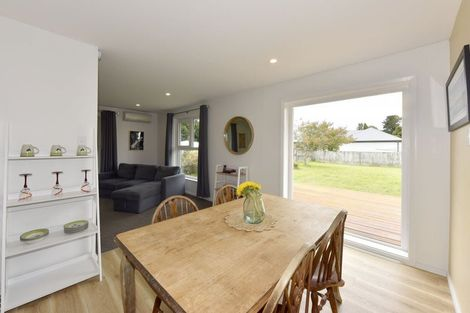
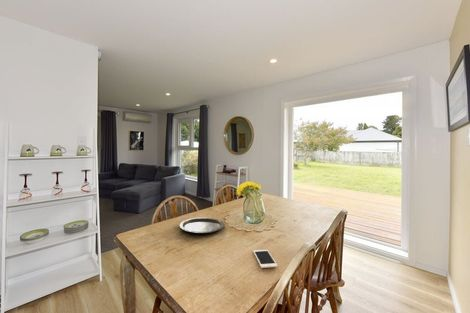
+ plate [179,216,226,234]
+ cell phone [252,249,279,269]
